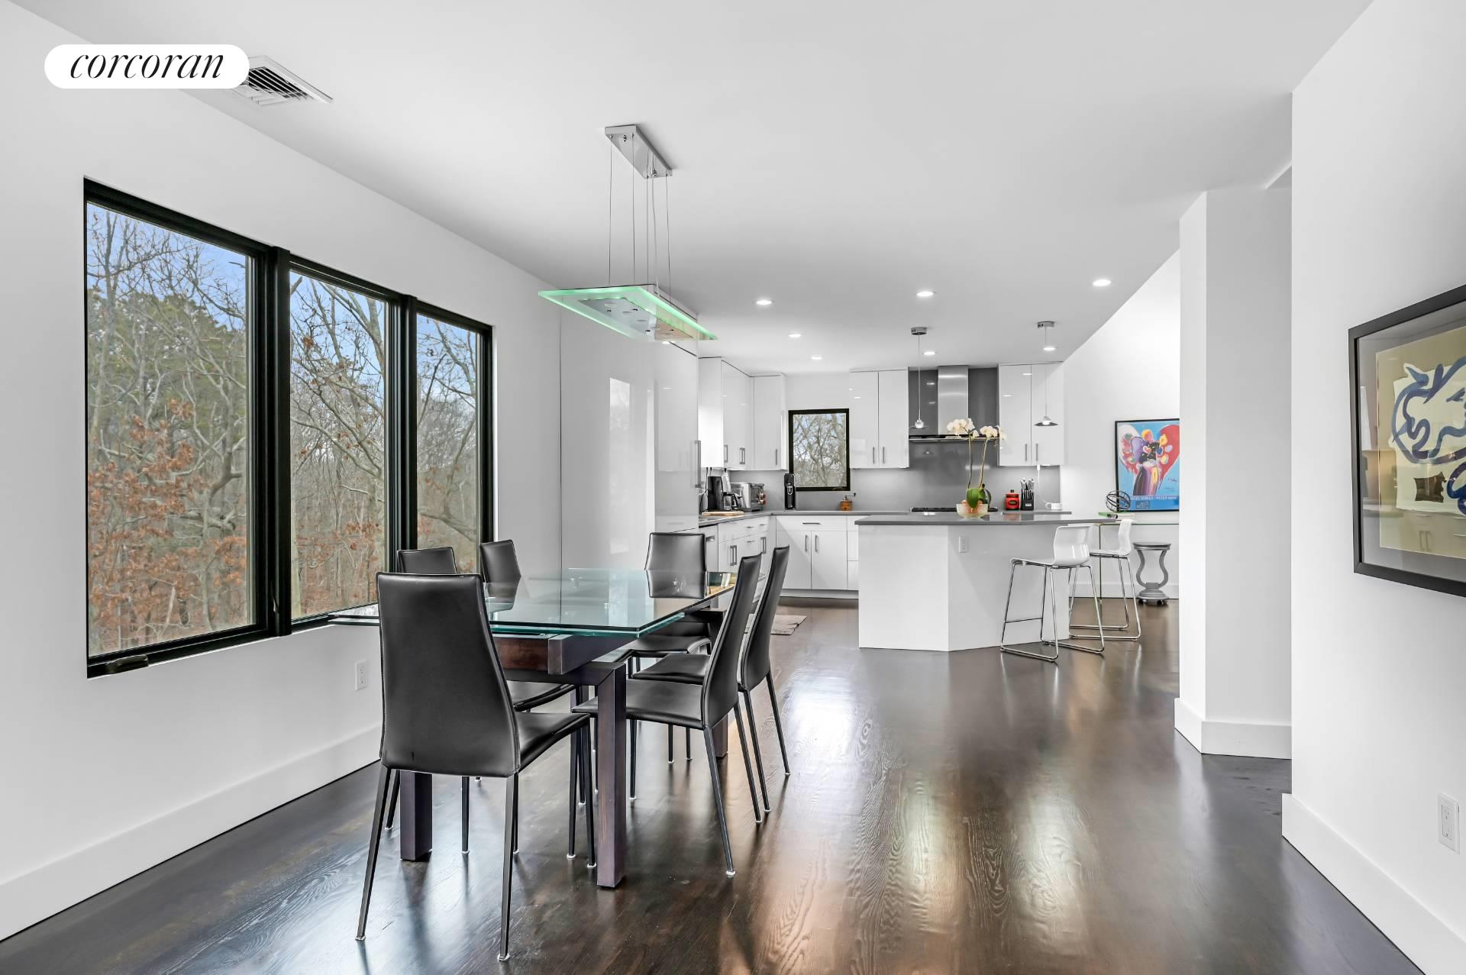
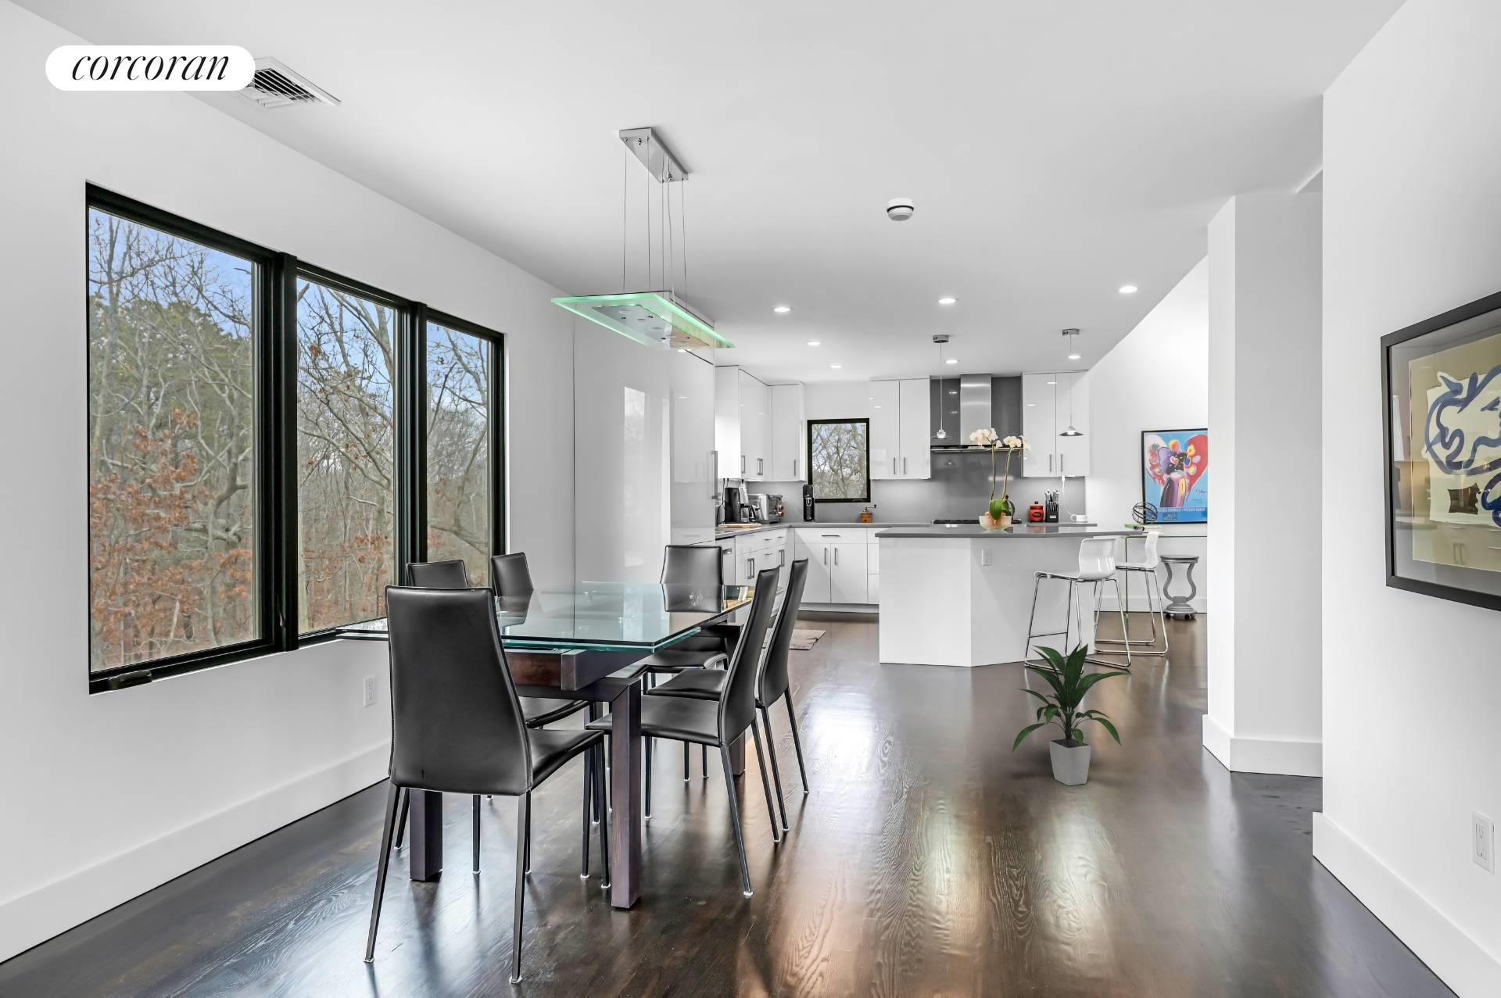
+ indoor plant [1010,640,1136,786]
+ smoke detector [886,197,915,222]
